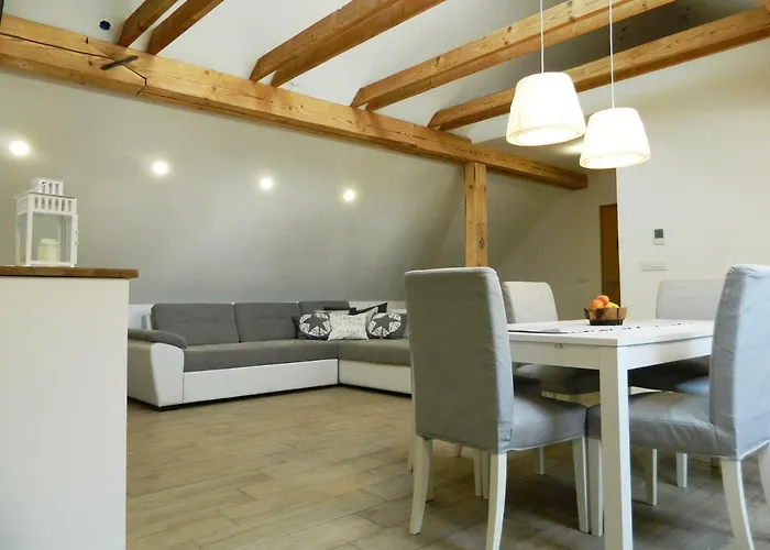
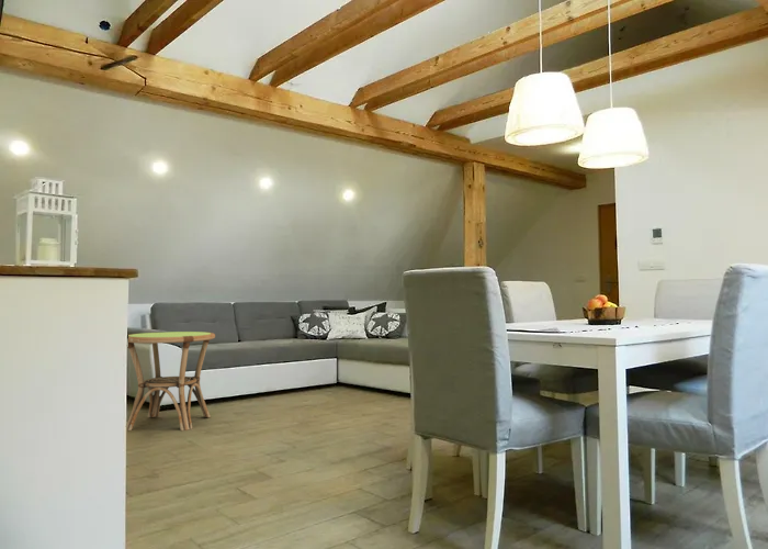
+ side table [126,330,216,432]
